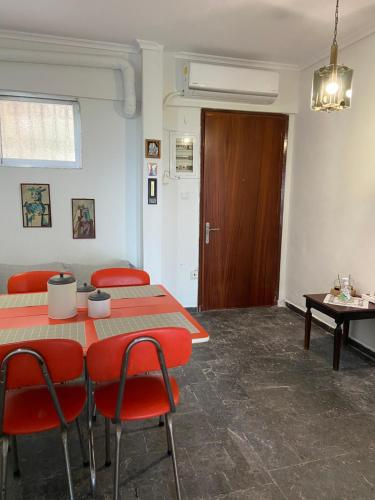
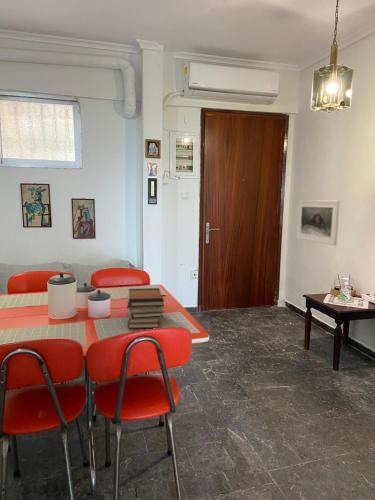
+ book stack [126,287,165,329]
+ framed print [295,199,341,246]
